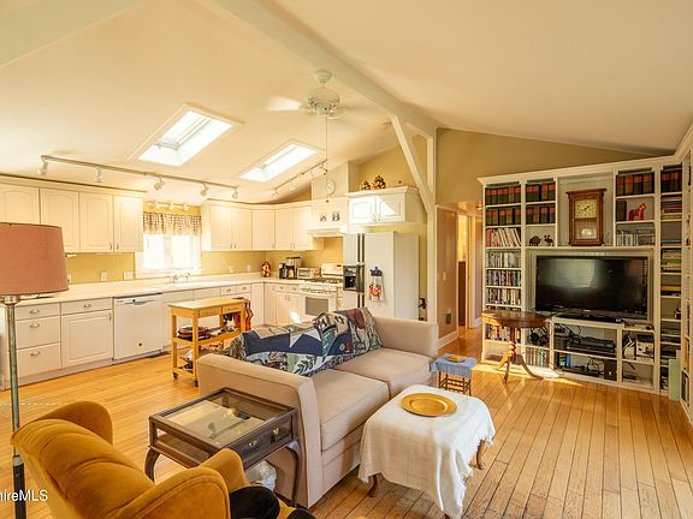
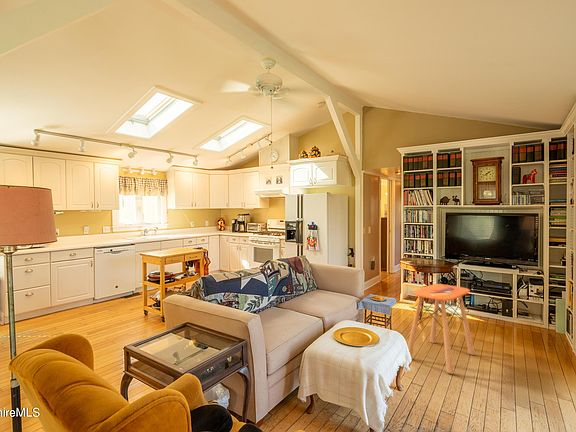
+ side table [407,283,476,375]
